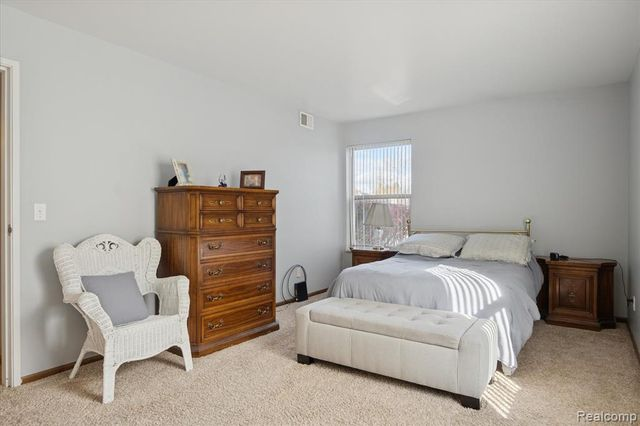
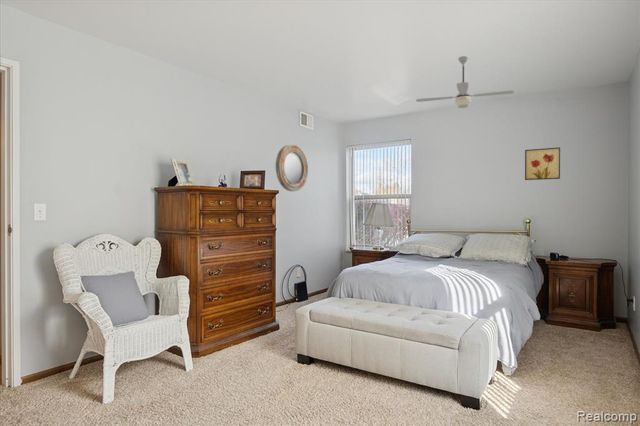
+ home mirror [275,144,309,192]
+ wall art [524,146,561,181]
+ ceiling fan [415,55,516,109]
